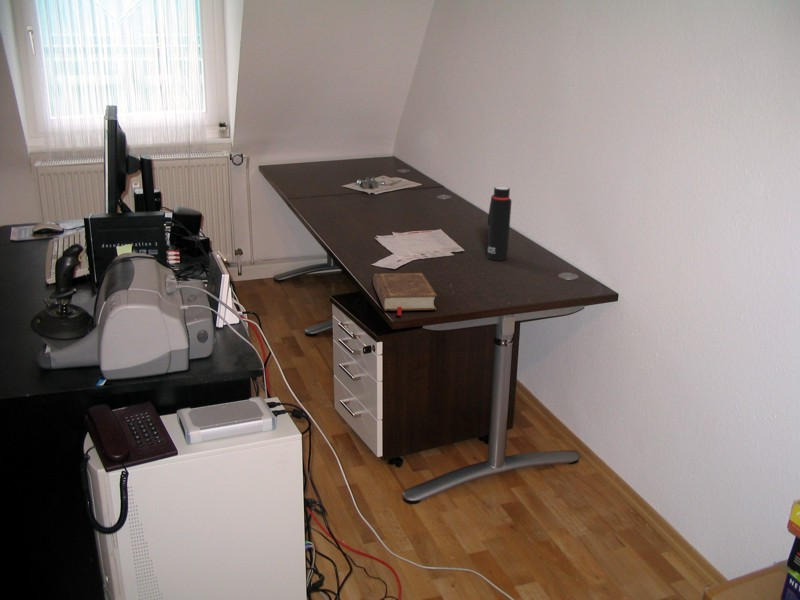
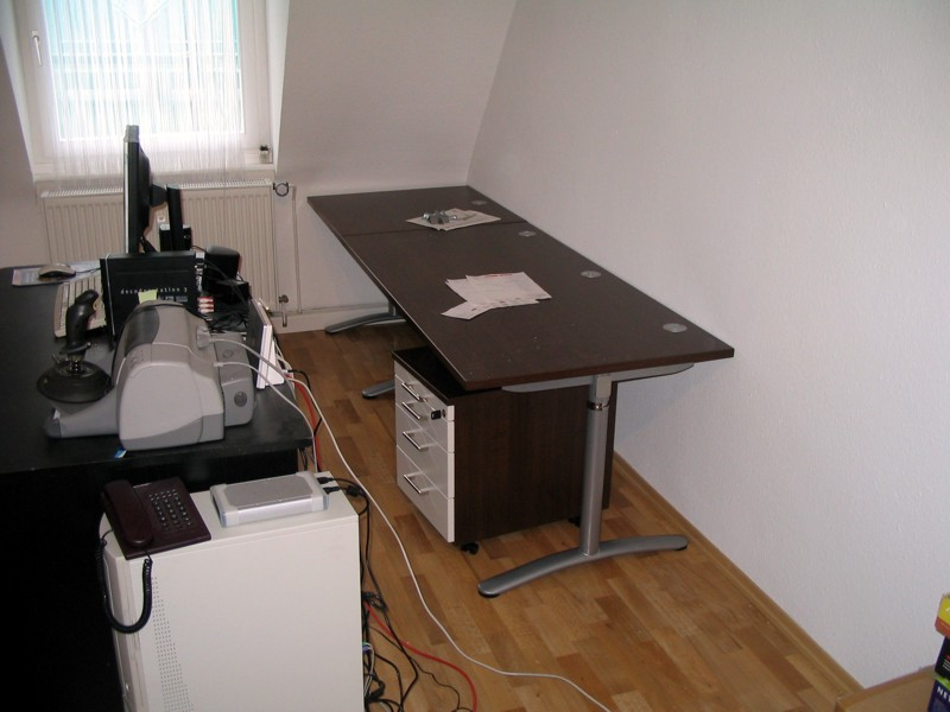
- book [372,272,438,316]
- water bottle [486,186,513,262]
